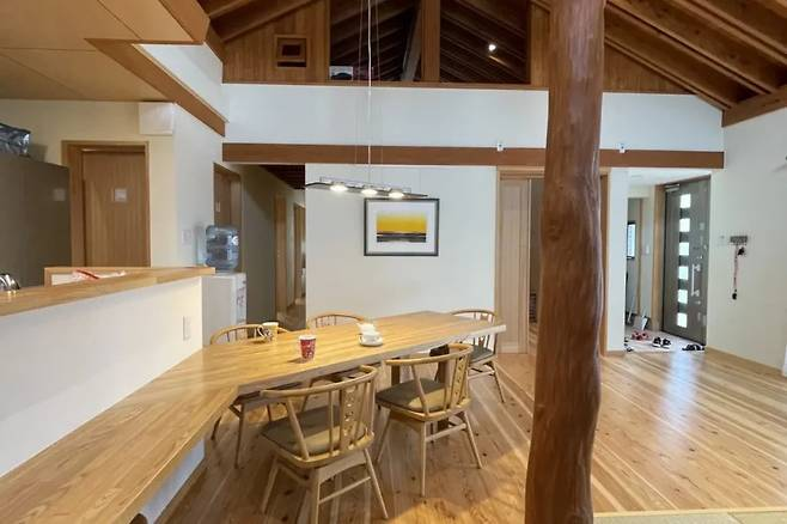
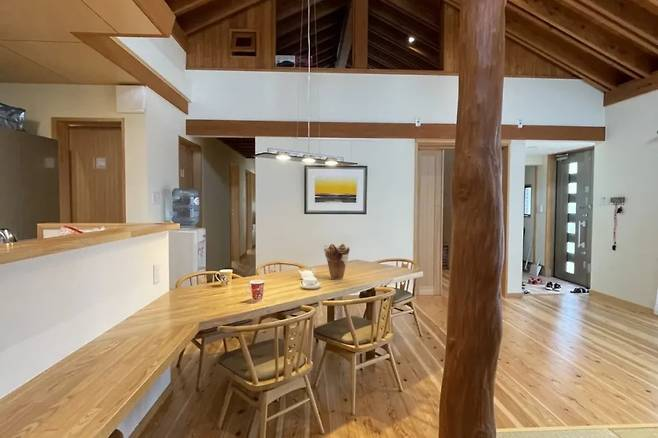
+ vase [323,243,351,280]
